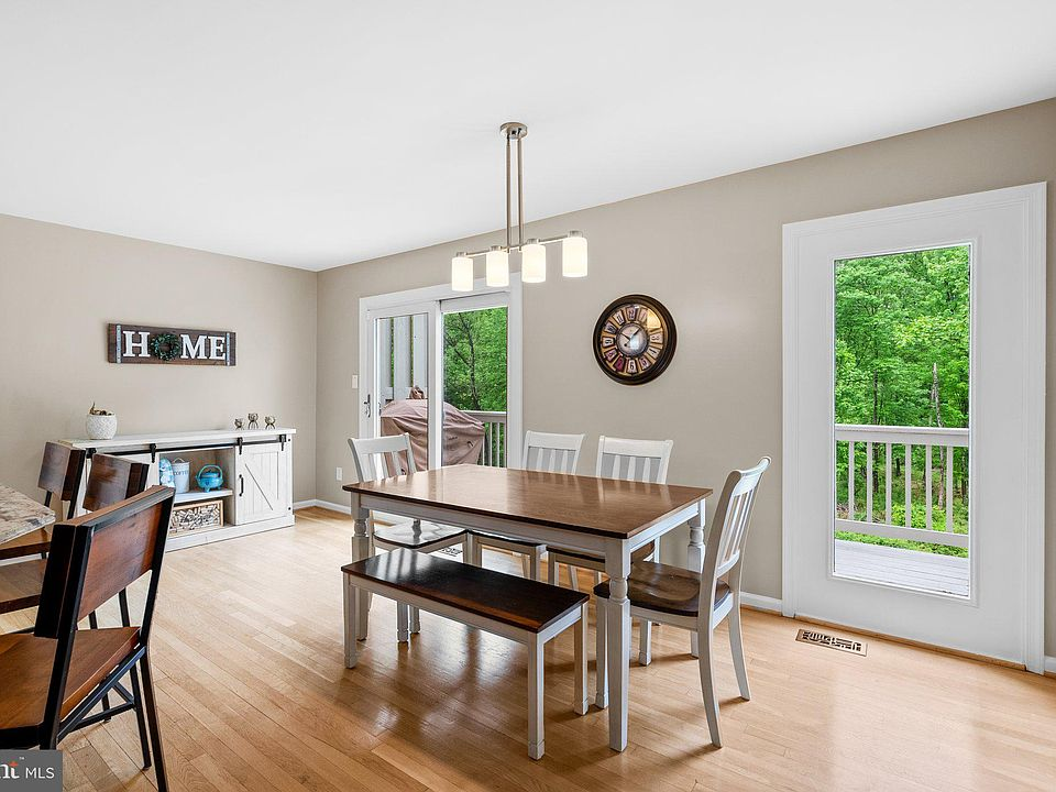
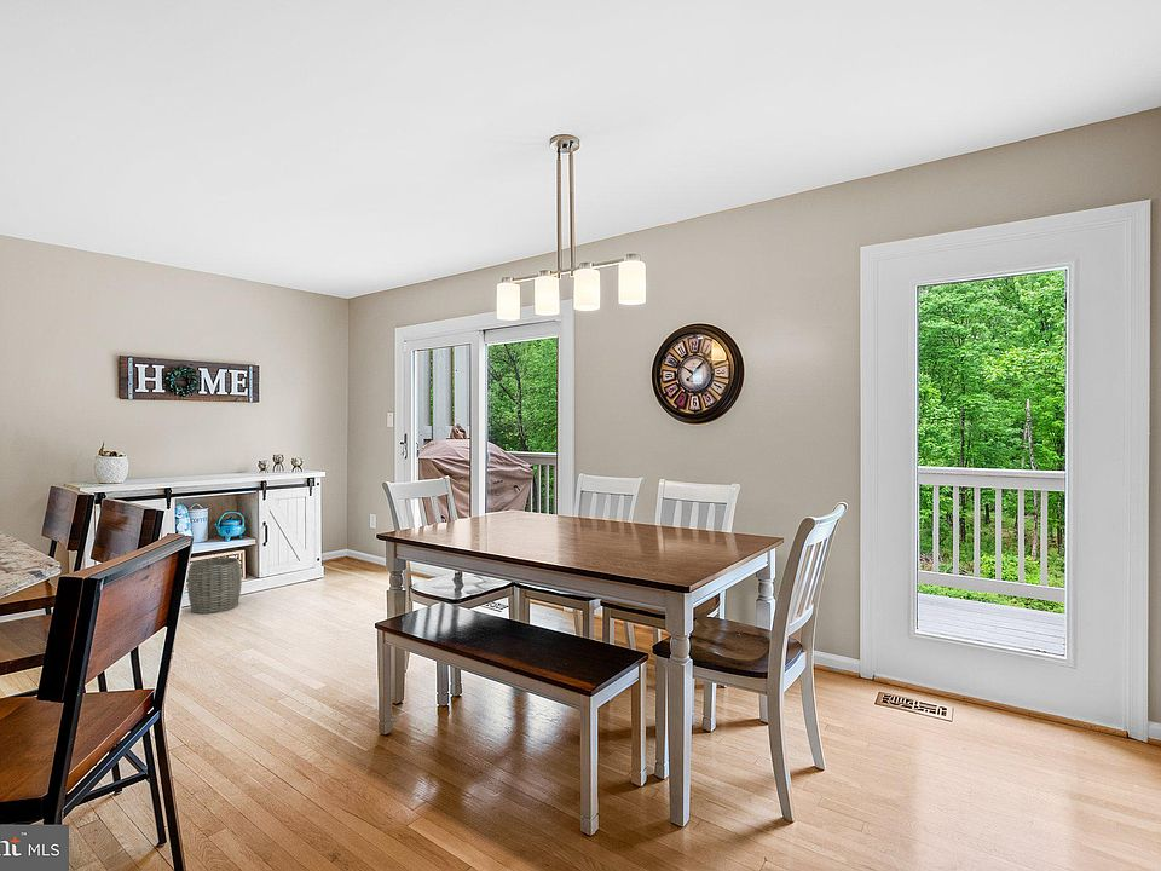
+ woven basket [186,556,243,615]
